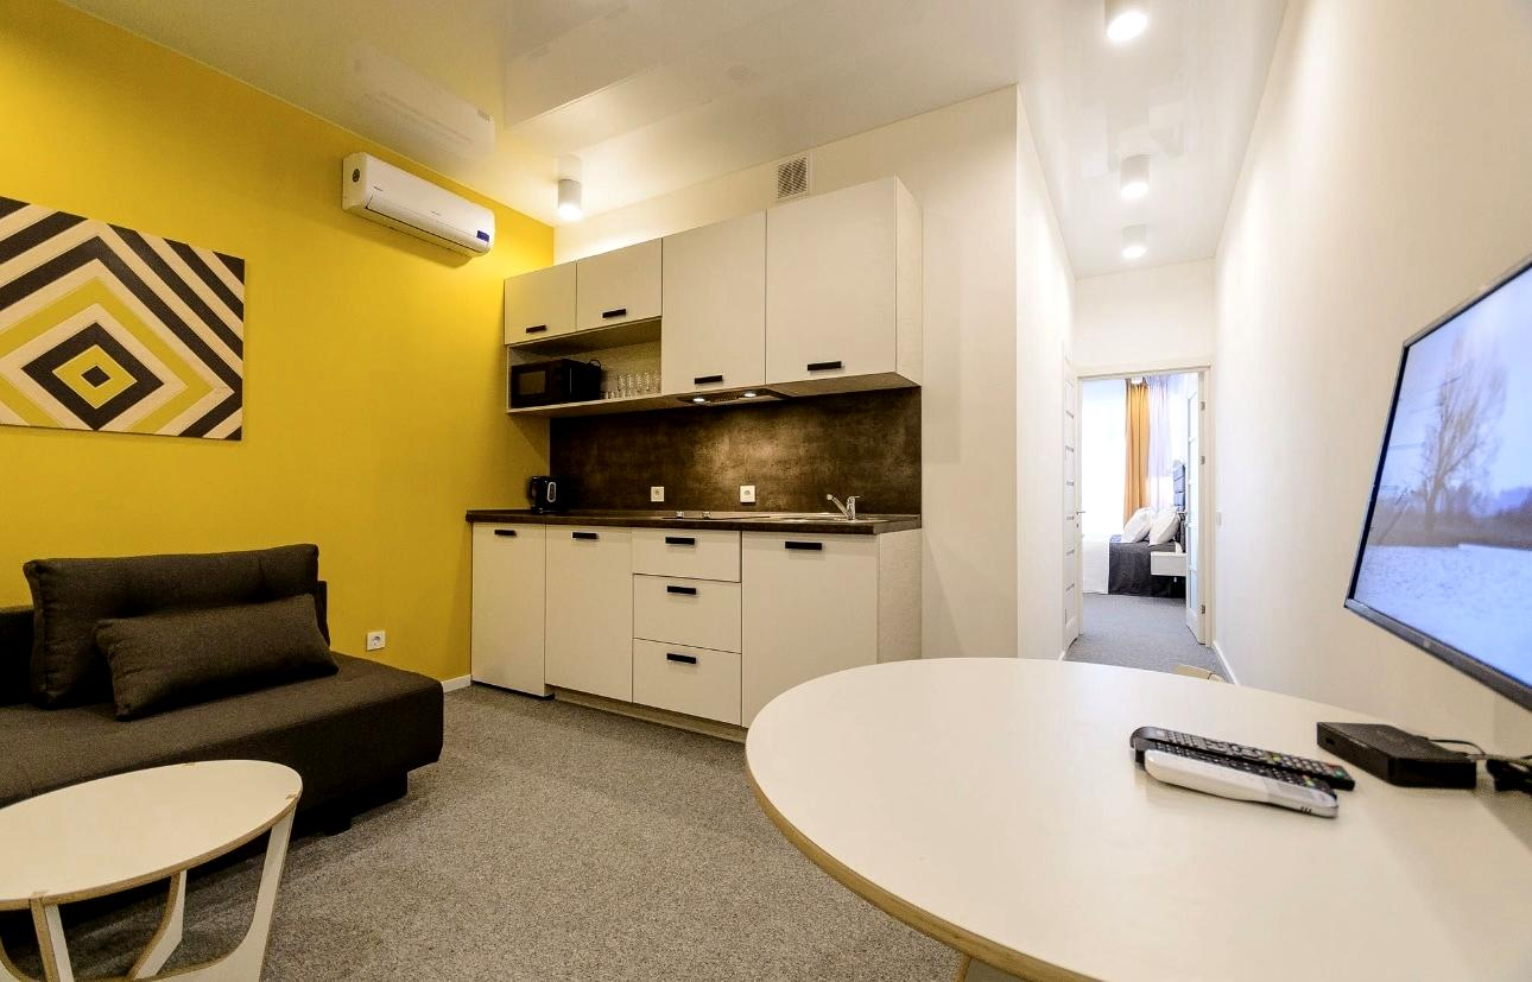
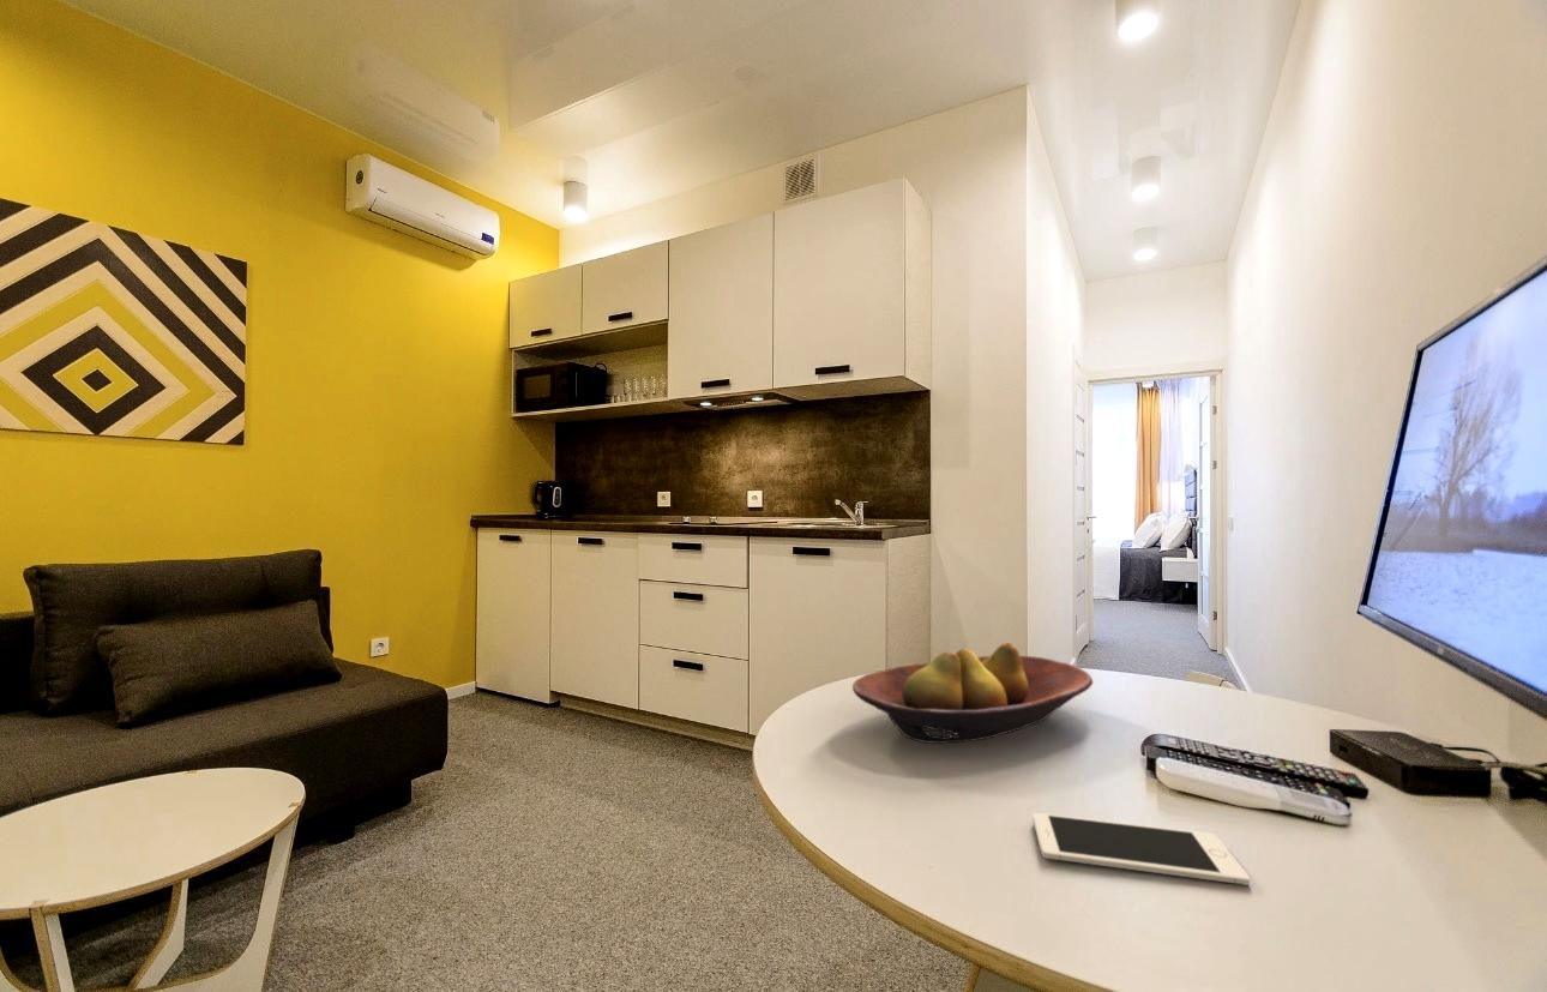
+ cell phone [1031,812,1251,886]
+ fruit bowl [851,642,1094,745]
